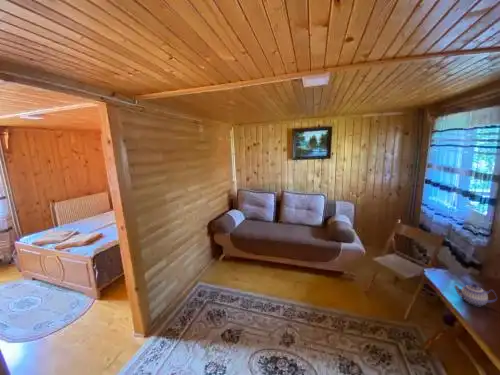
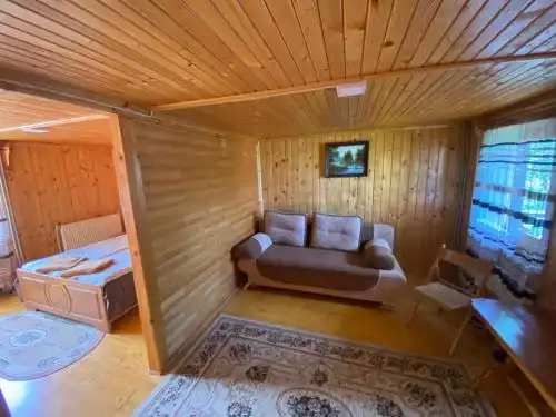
- teapot [453,283,498,307]
